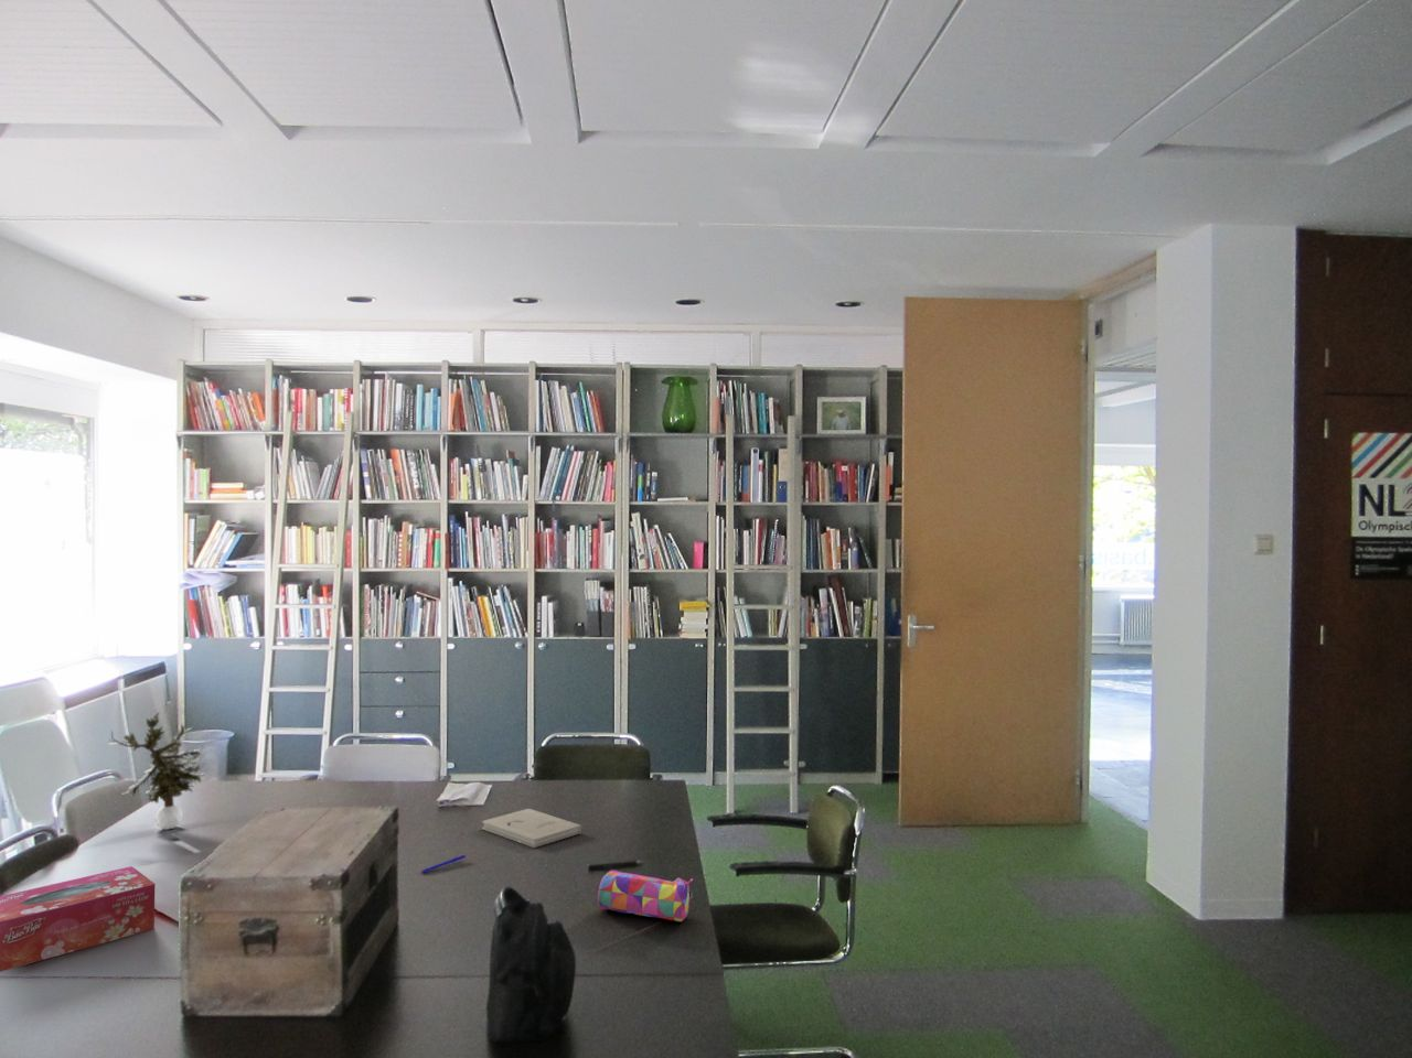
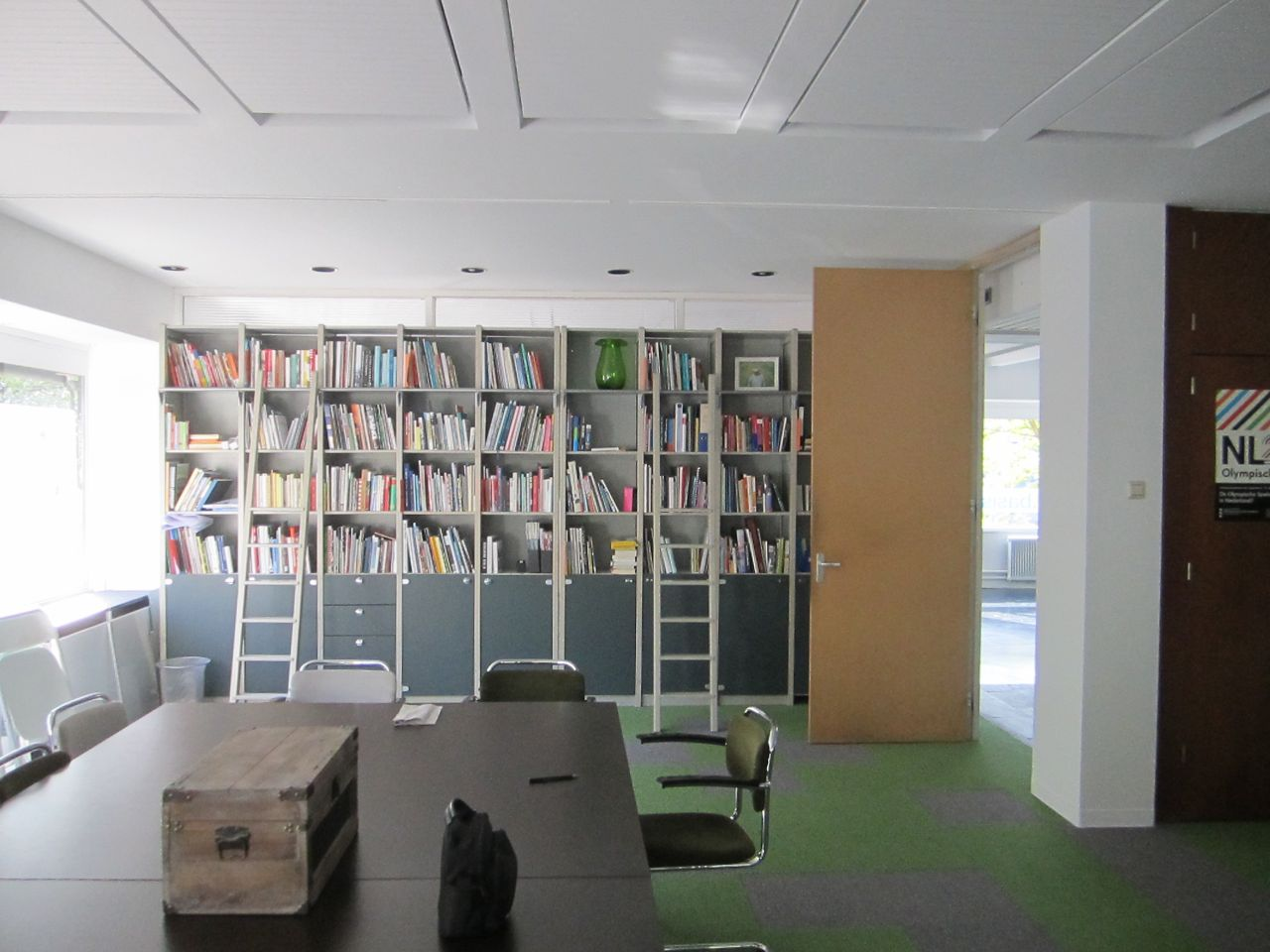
- pencil case [597,869,695,922]
- book [481,808,583,849]
- tissue box [0,865,156,974]
- potted plant [108,712,206,831]
- pen [419,855,467,874]
